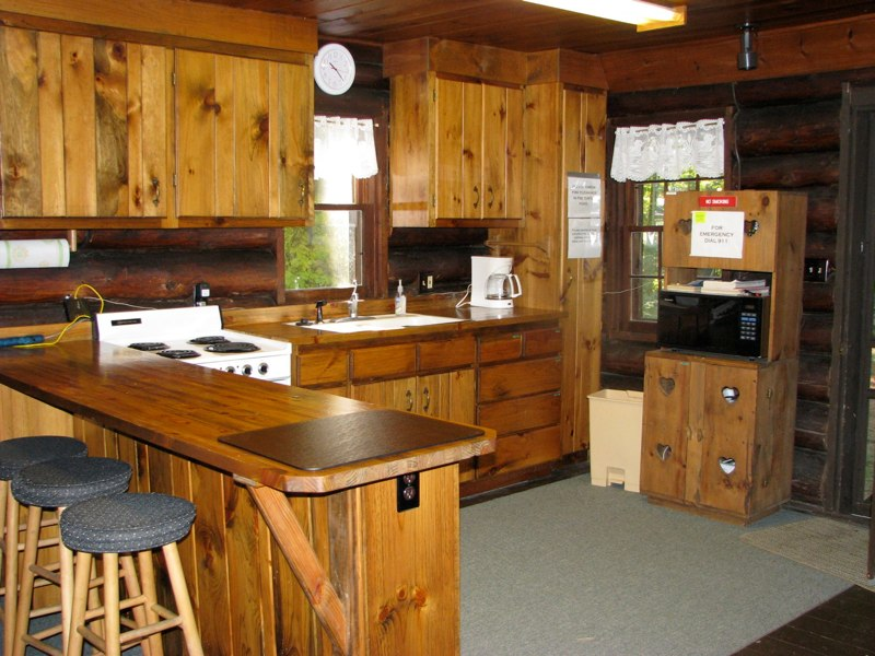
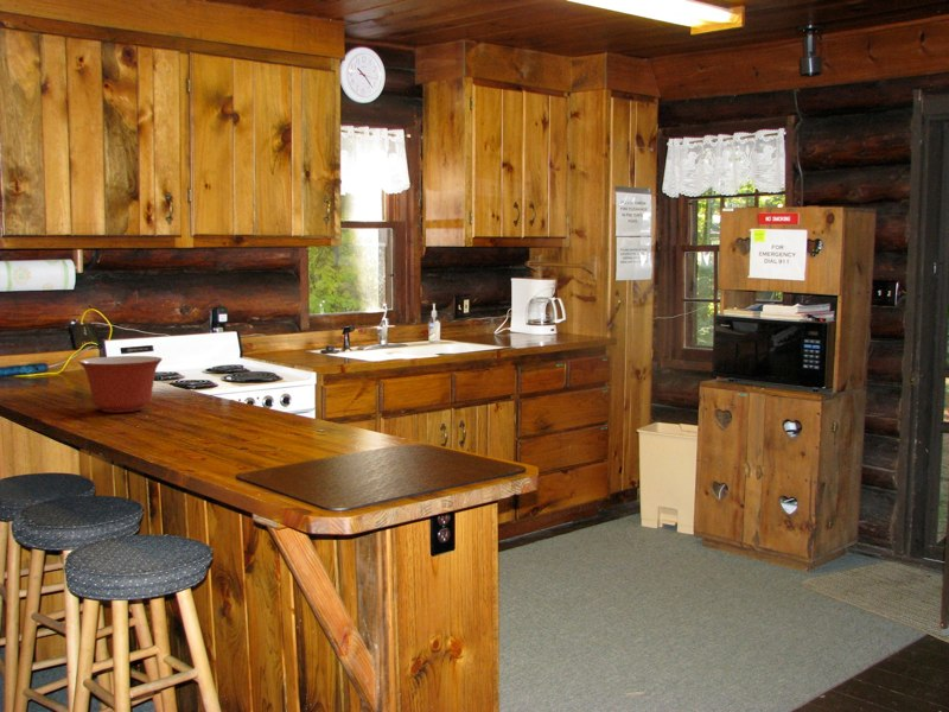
+ mixing bowl [77,355,164,413]
